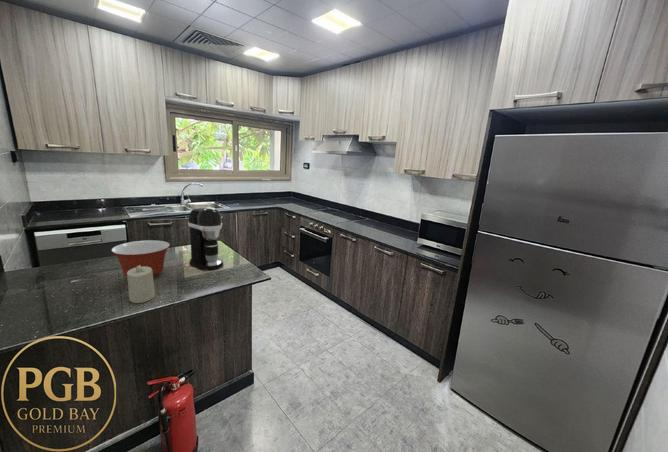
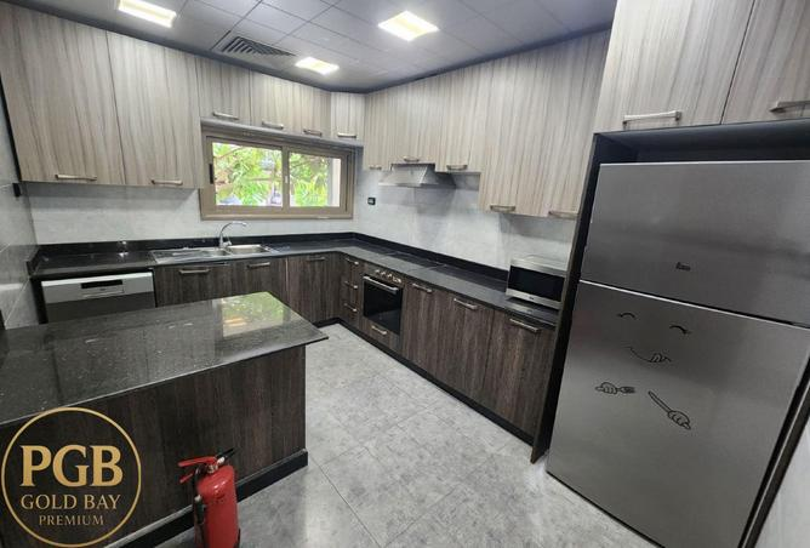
- coffee maker [187,207,224,271]
- mixing bowl [110,239,171,278]
- candle [126,265,156,304]
